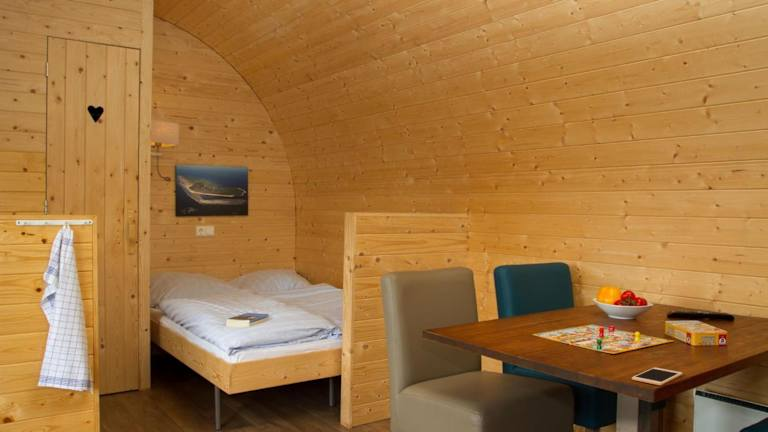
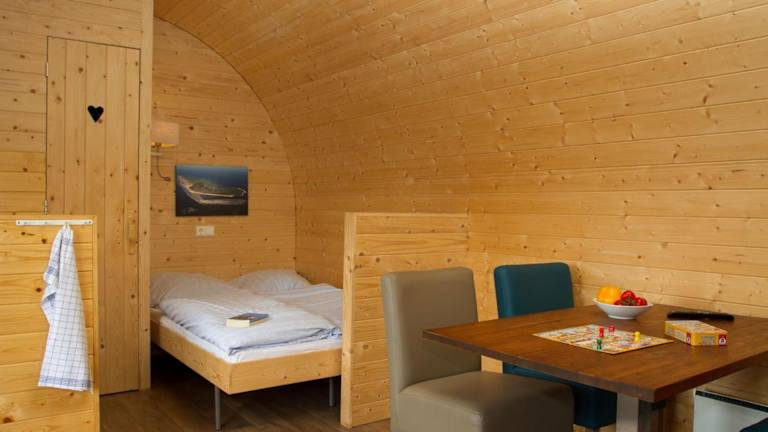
- cell phone [631,367,683,386]
